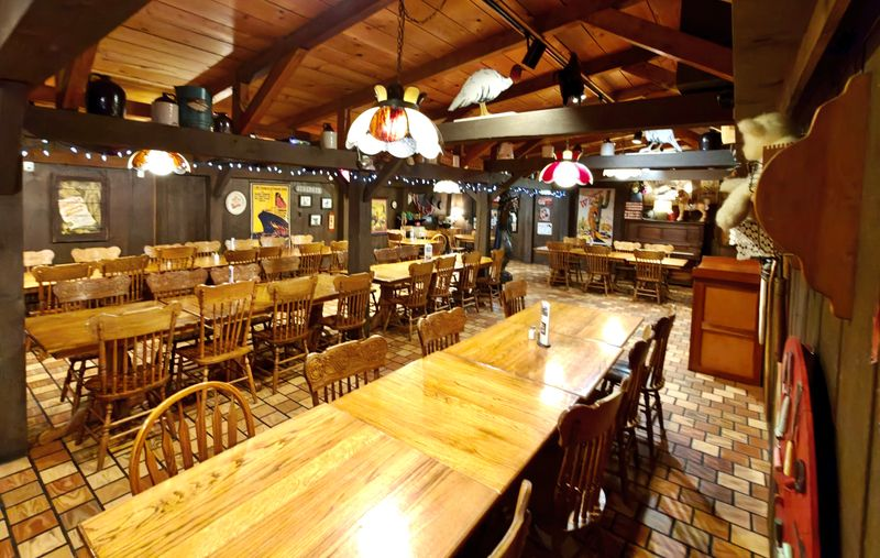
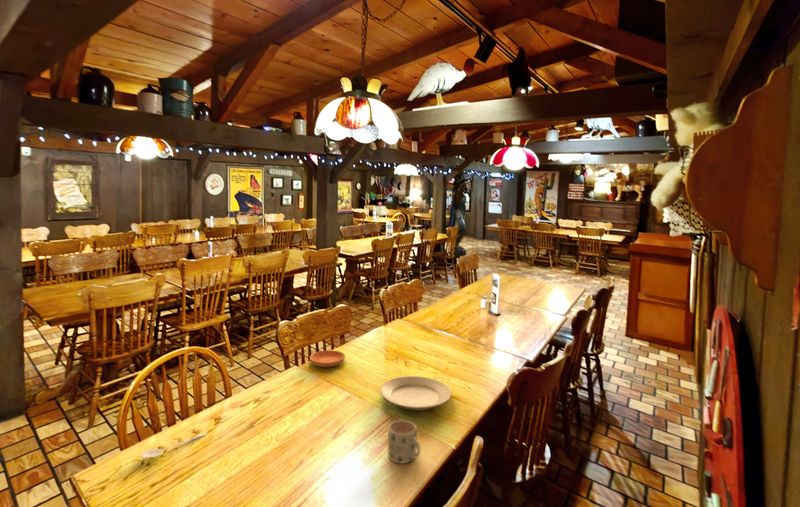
+ saucer [309,349,346,368]
+ plate [379,375,452,412]
+ stirrer [139,432,210,459]
+ mug [387,419,421,465]
